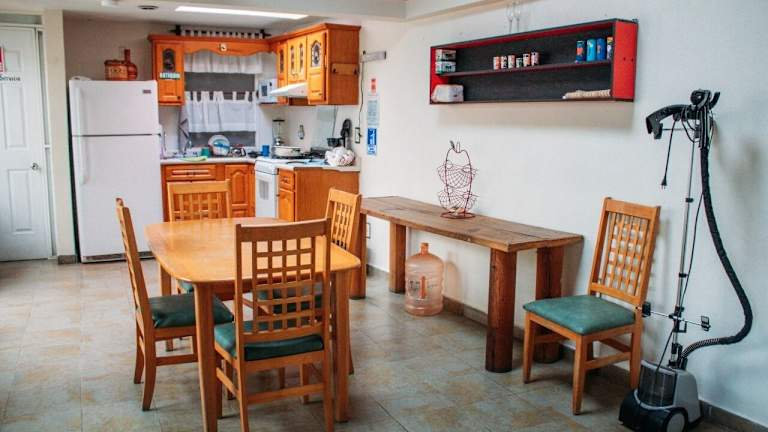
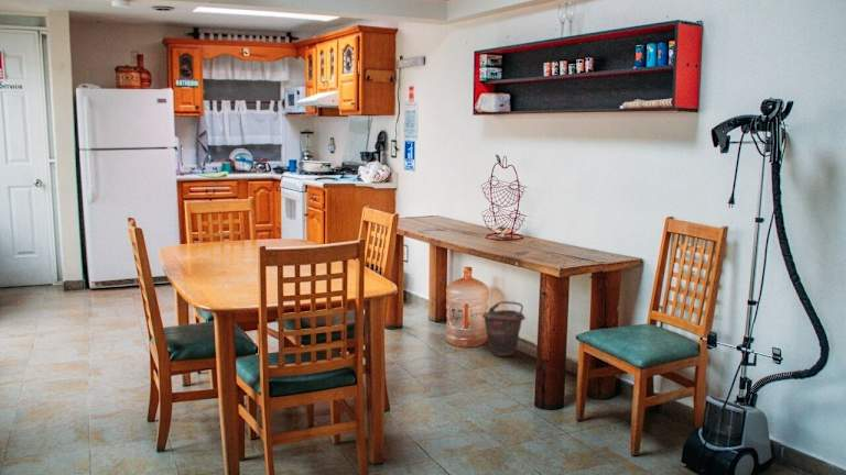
+ bucket [481,300,527,357]
